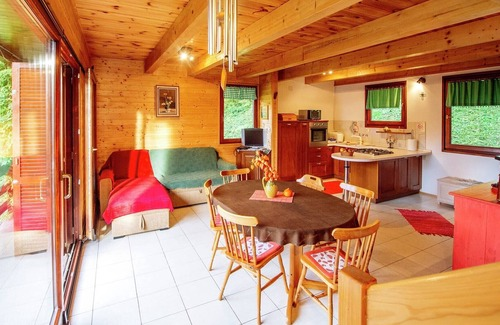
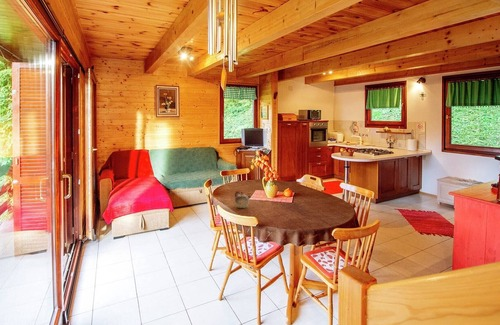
+ teapot [233,191,252,209]
